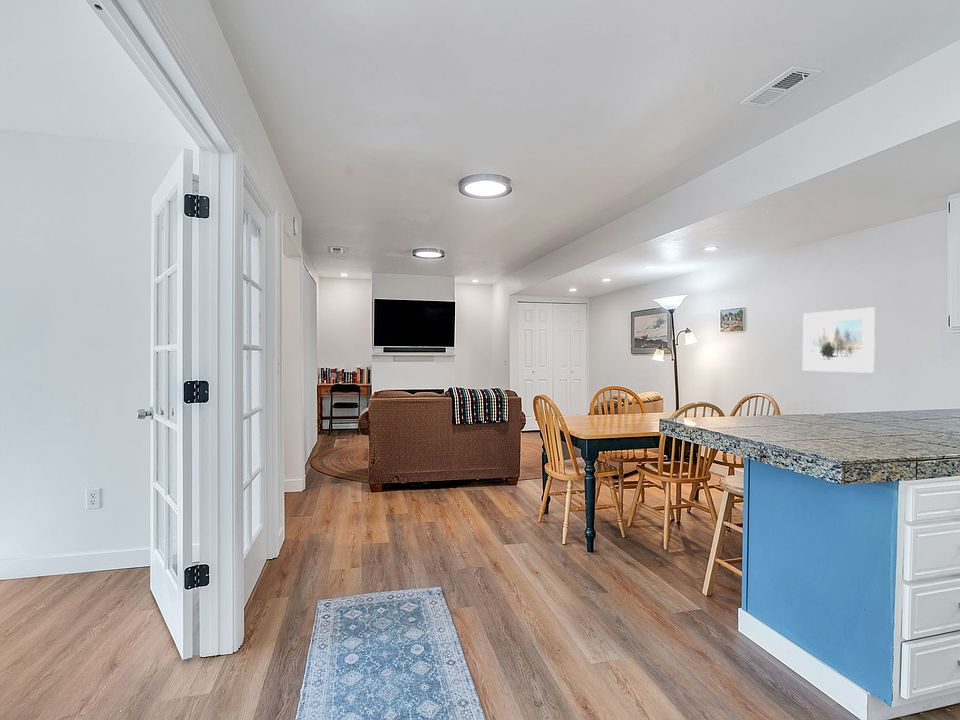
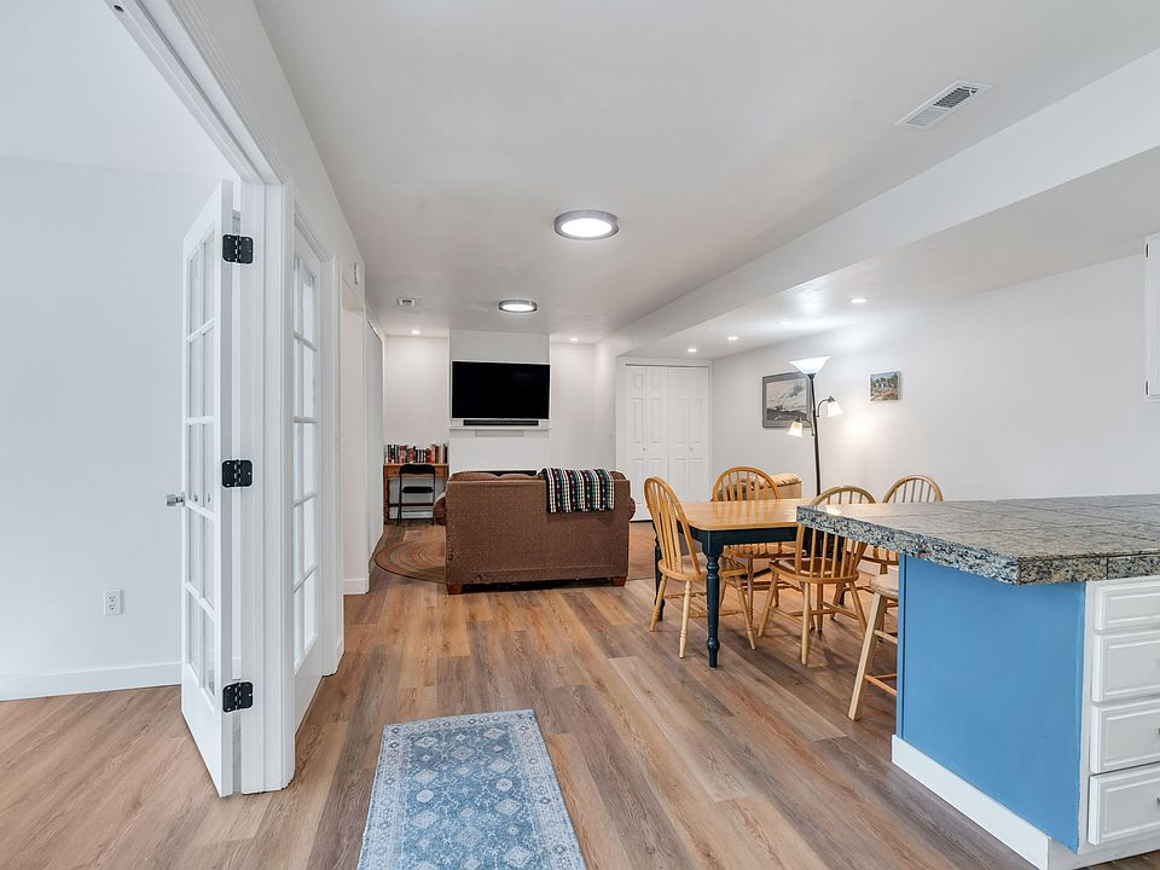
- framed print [802,306,876,374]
